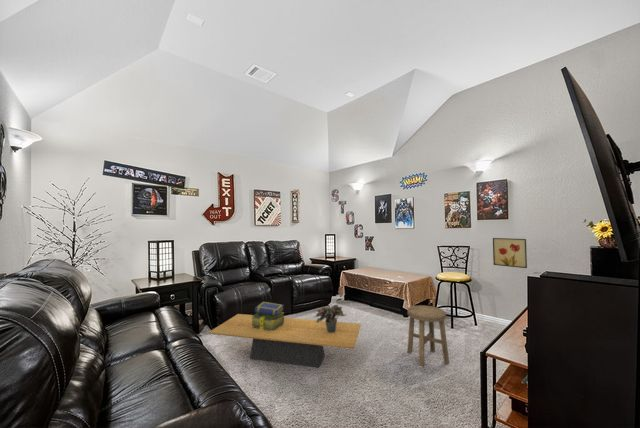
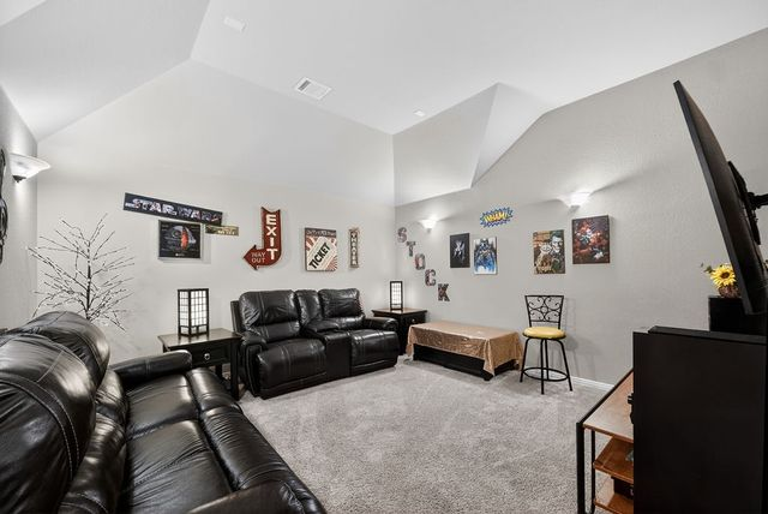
- wall art [492,237,528,269]
- potted plant [314,304,348,333]
- coffee table [208,313,362,369]
- stool [406,304,450,367]
- stack of books [251,301,285,332]
